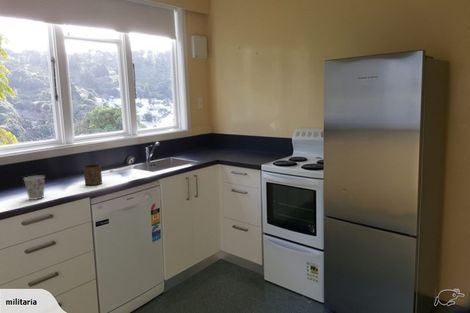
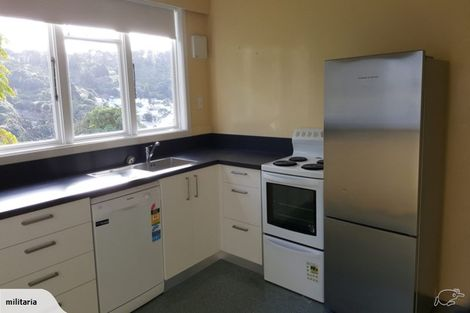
- cup [82,164,103,186]
- cup [22,175,46,201]
